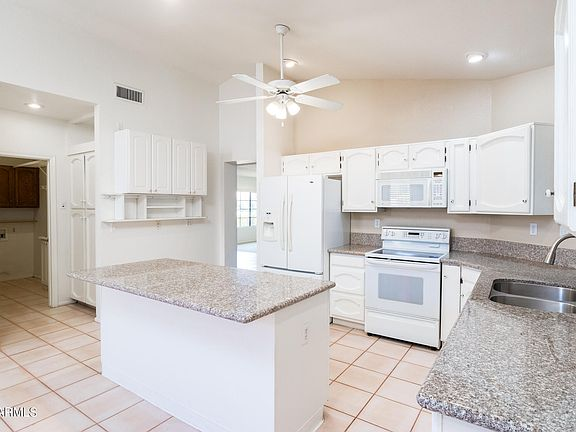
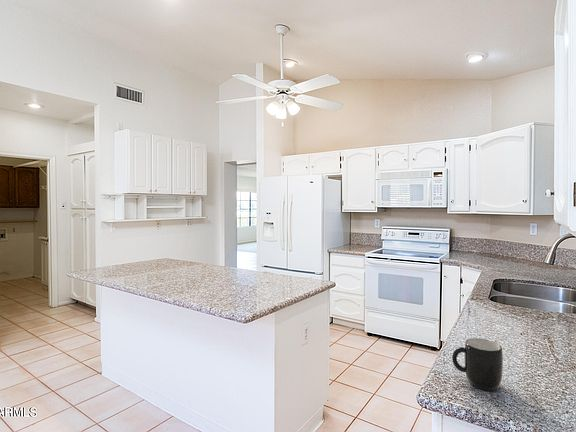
+ mug [451,337,504,392]
